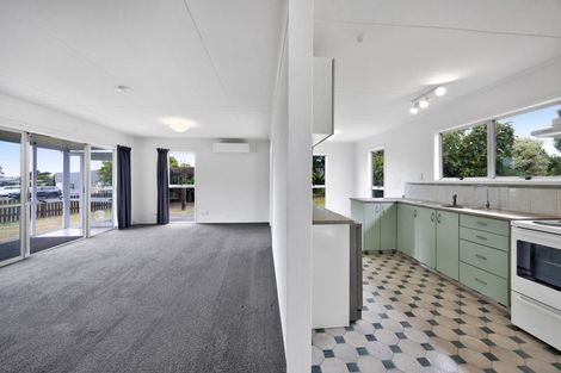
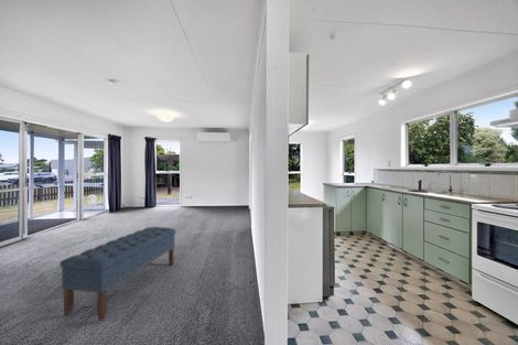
+ bench [58,226,176,322]
